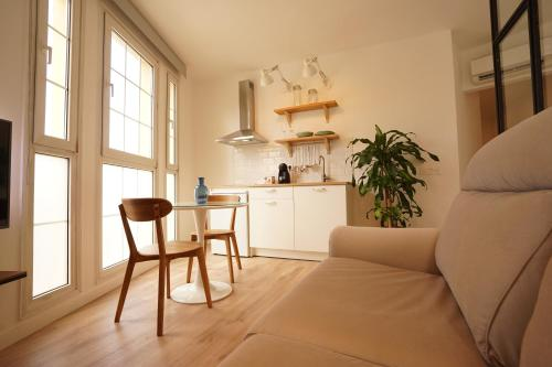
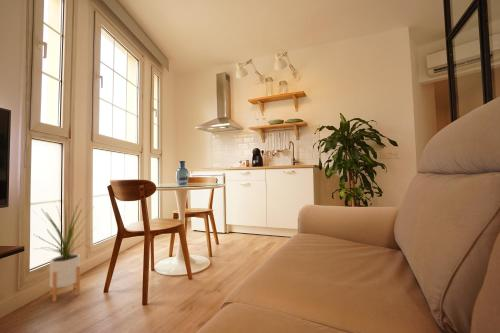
+ house plant [32,199,98,303]
